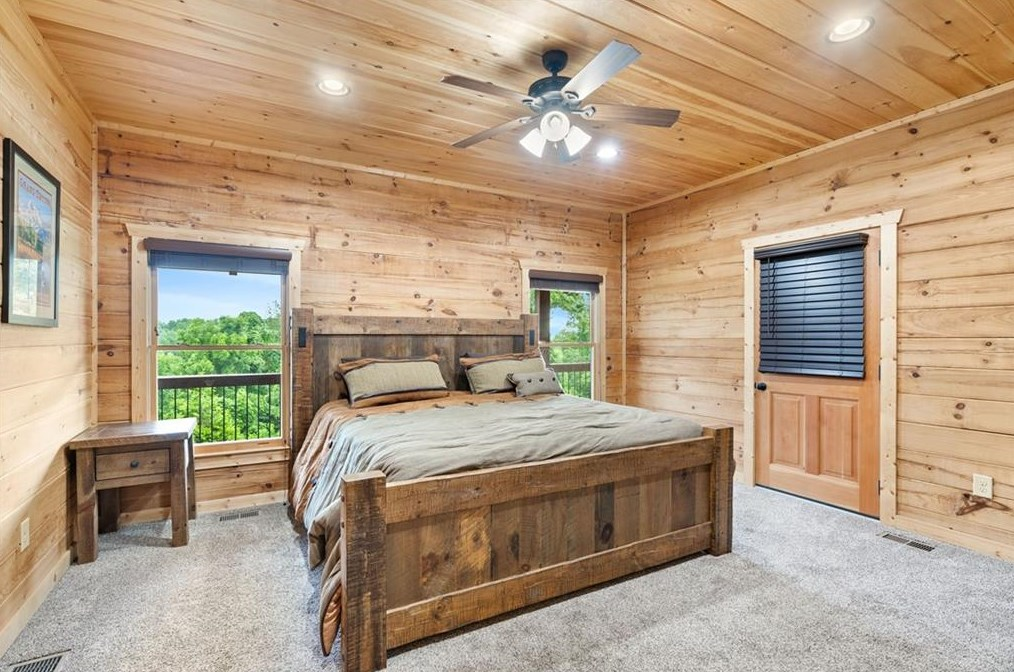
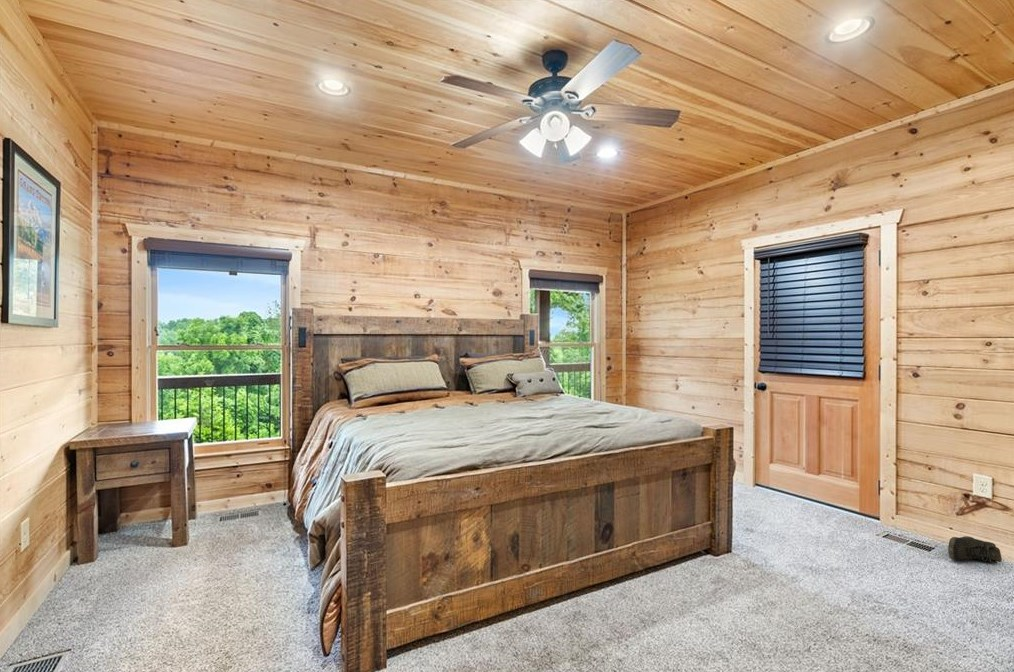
+ sneaker [947,535,1003,565]
